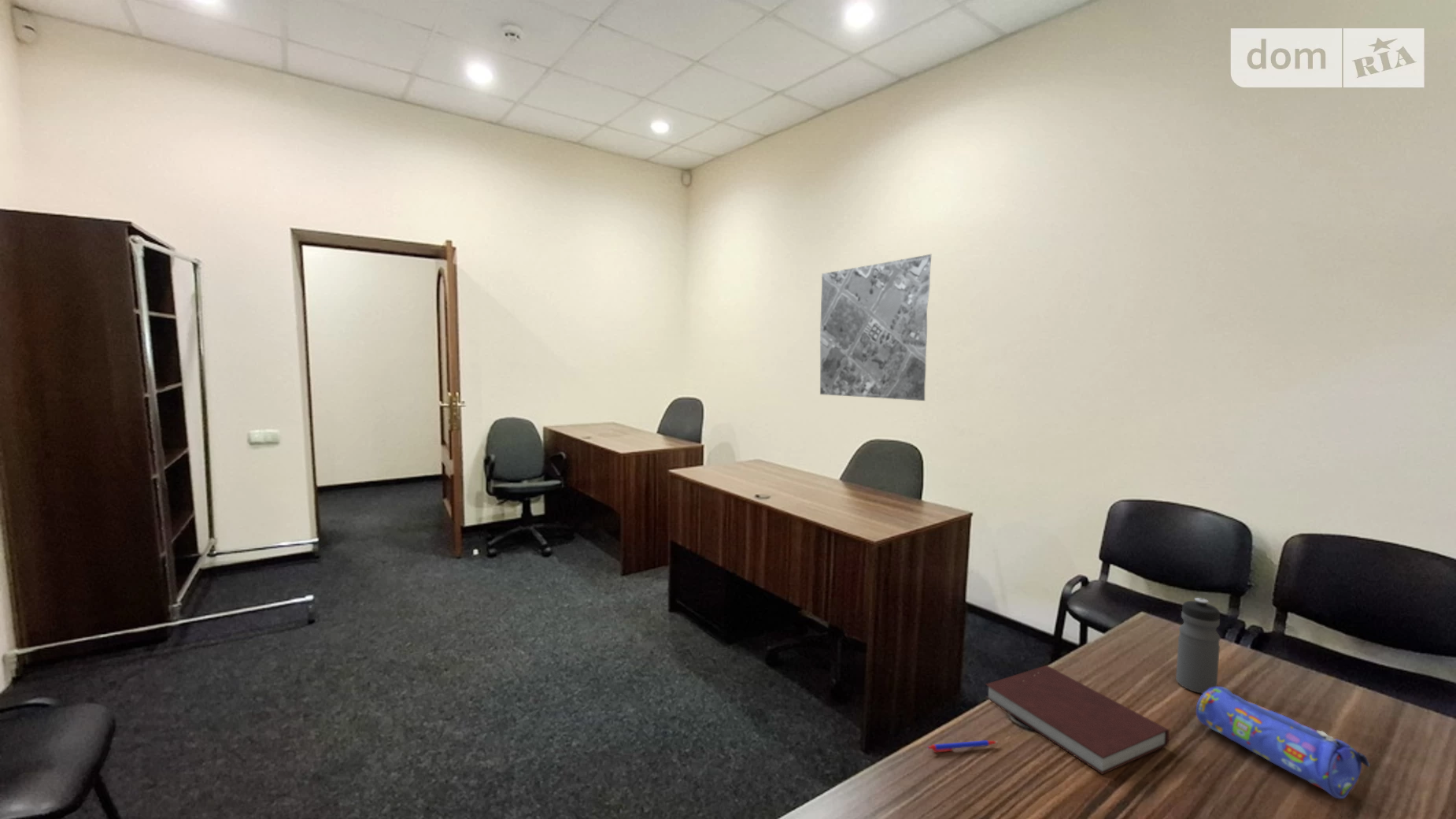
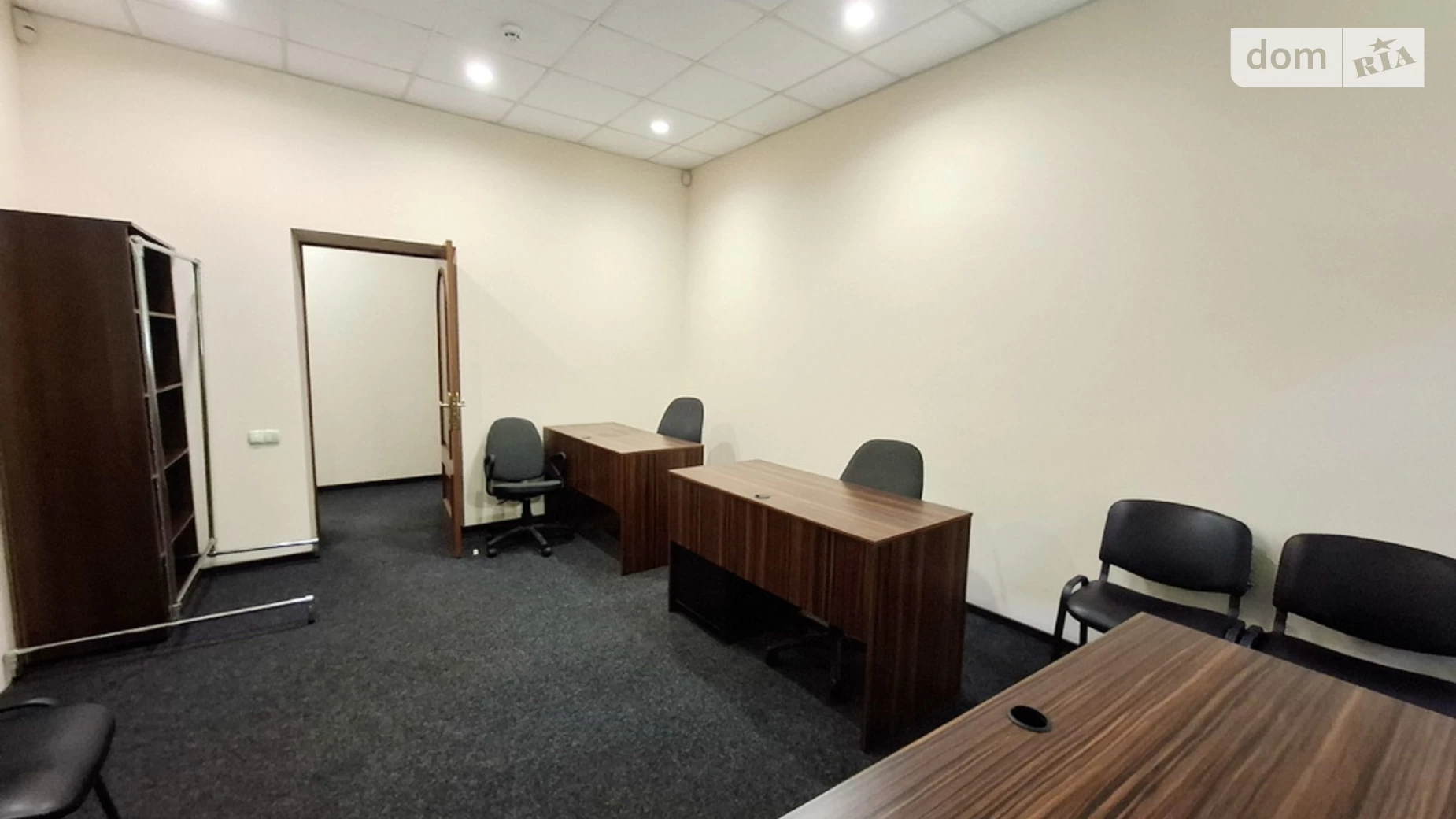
- map [819,254,932,402]
- notebook [985,665,1170,775]
- pen [926,739,998,754]
- pencil case [1195,686,1371,800]
- water bottle [1175,597,1221,695]
